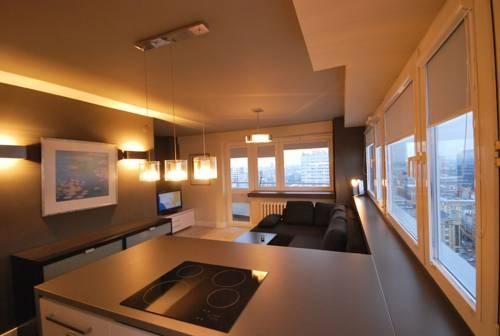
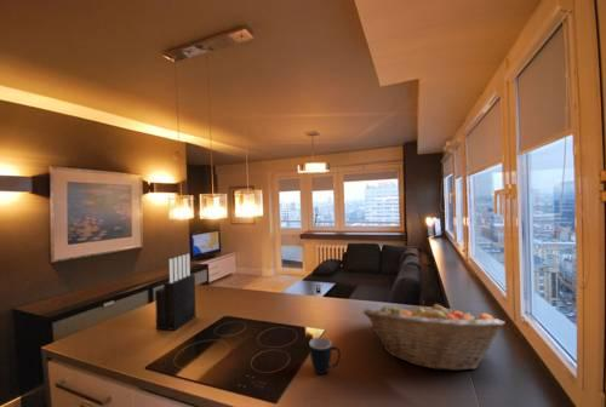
+ fruit basket [362,299,505,372]
+ mug [308,336,342,376]
+ knife block [154,253,196,332]
